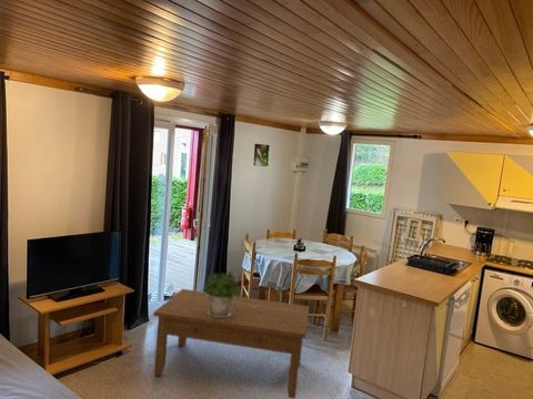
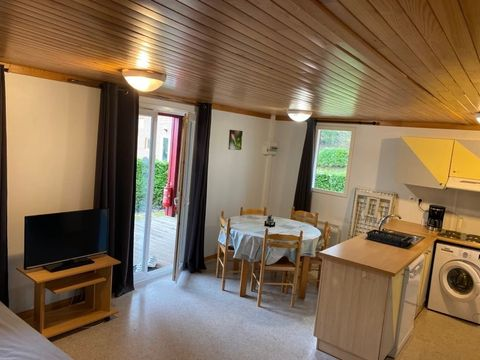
- potted plant [202,270,242,317]
- coffee table [152,288,310,399]
